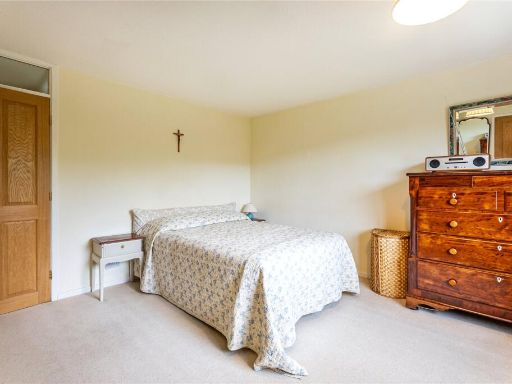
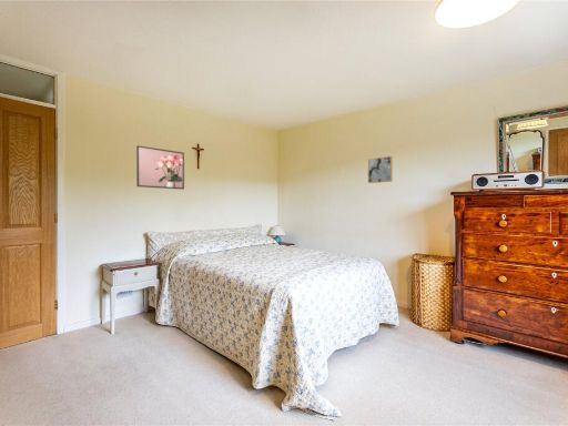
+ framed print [135,144,185,191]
+ wall art [367,155,393,184]
